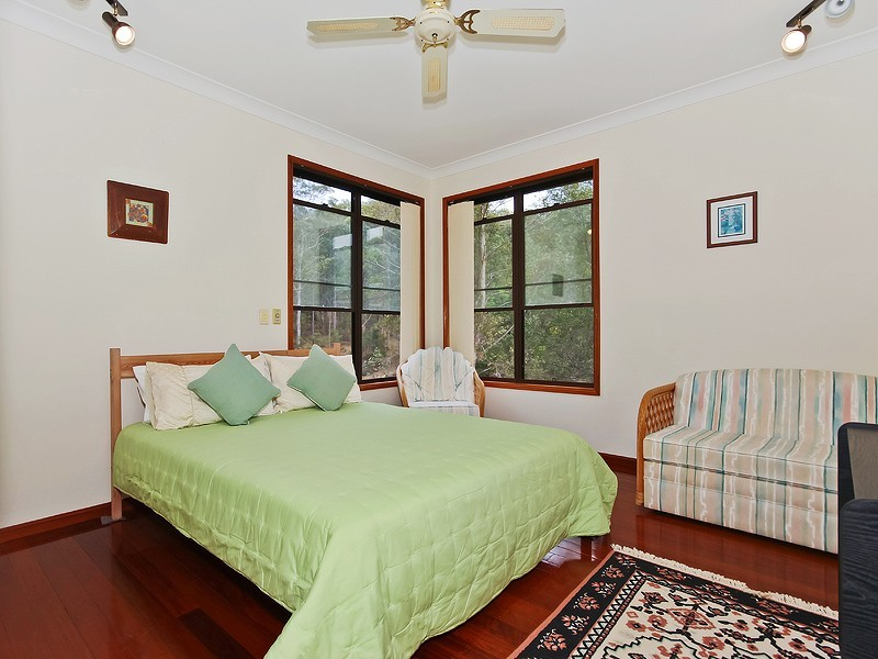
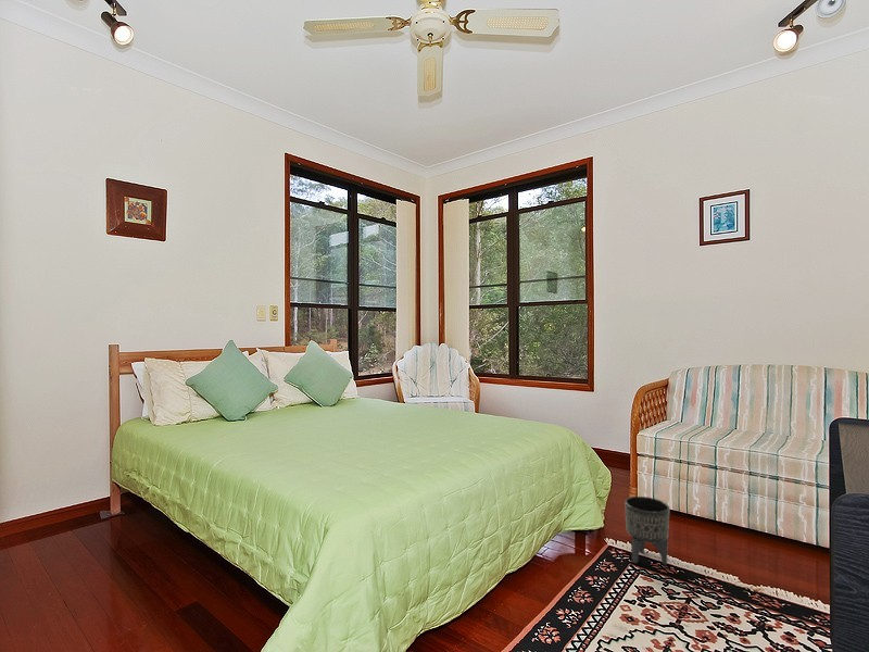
+ planter [624,496,670,566]
